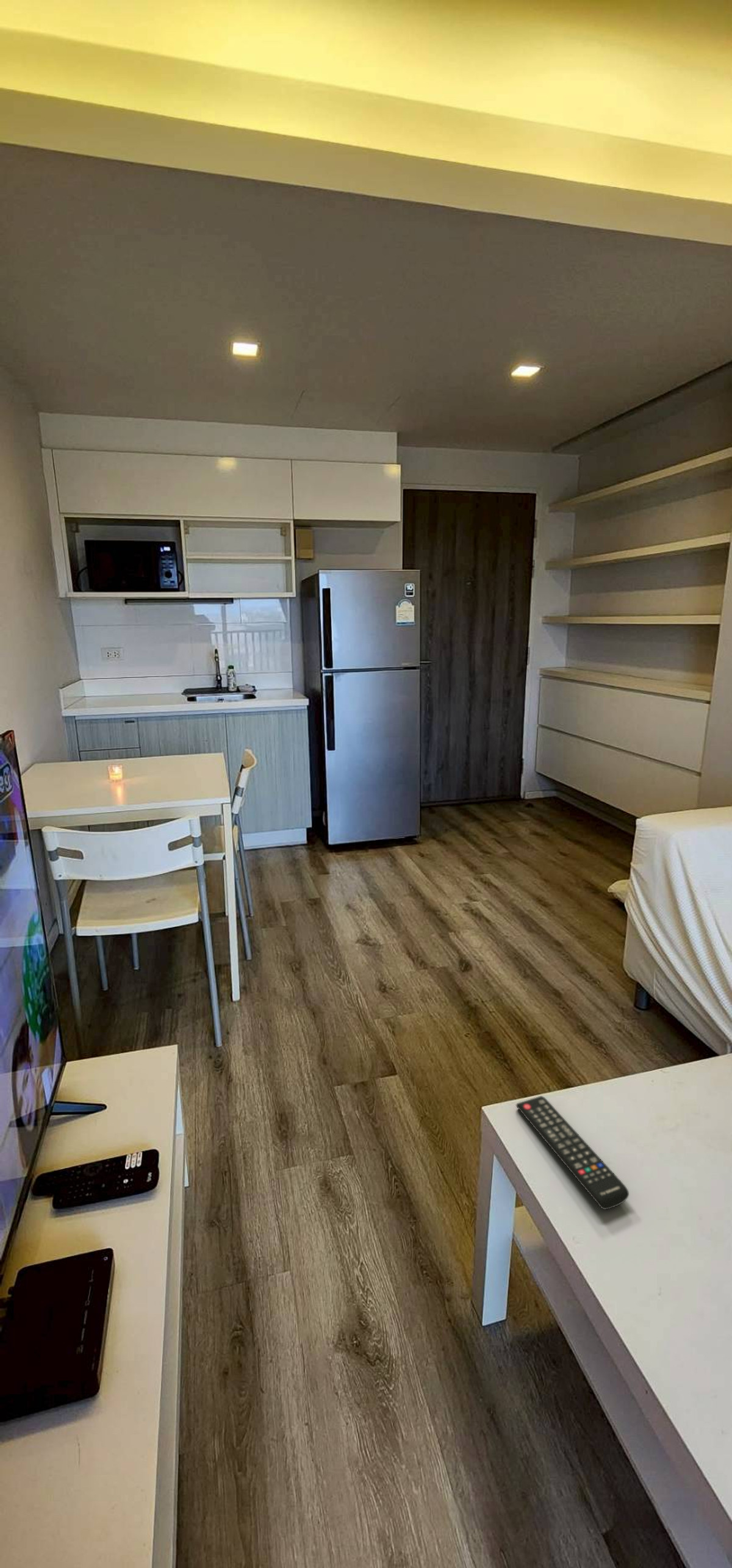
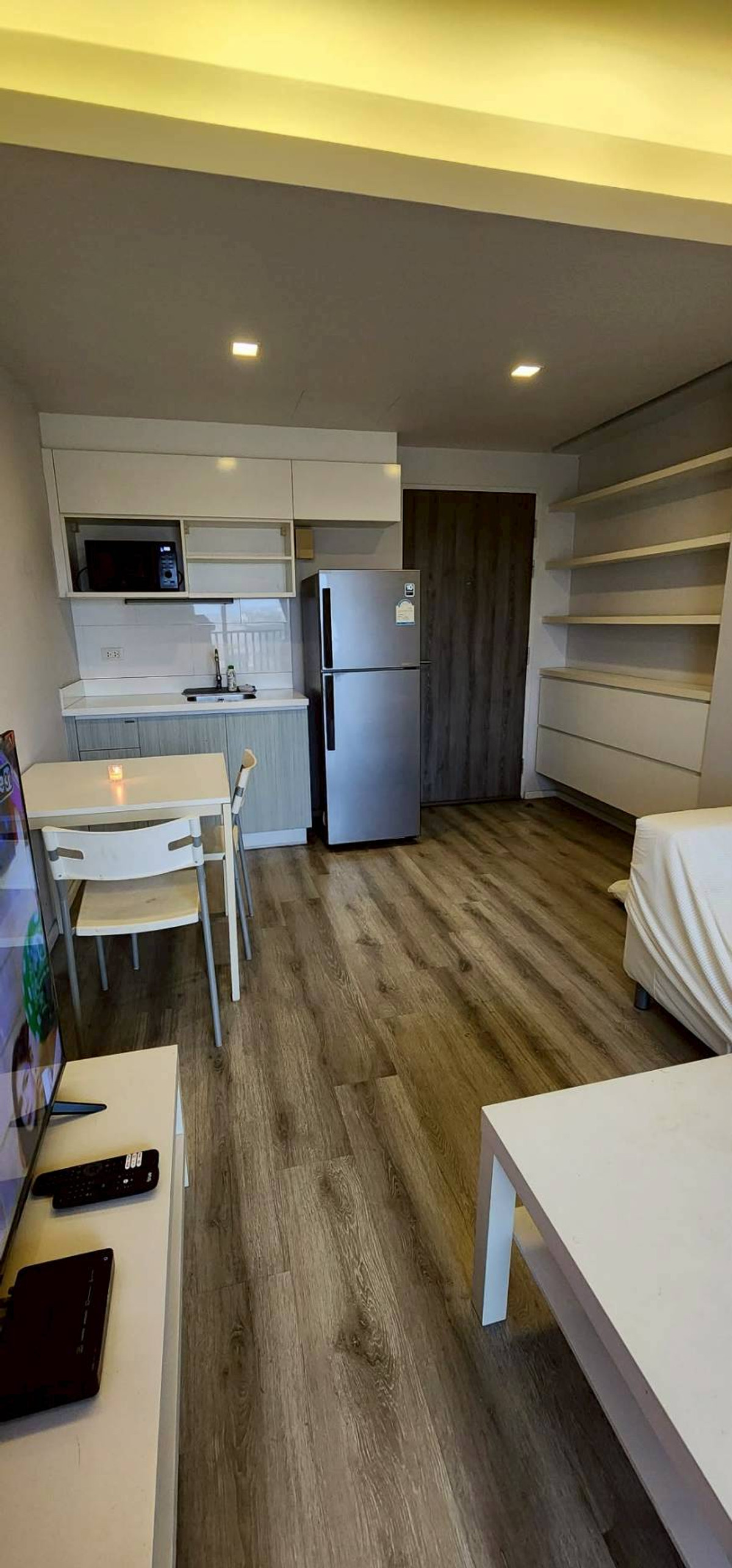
- remote control [515,1095,630,1210]
